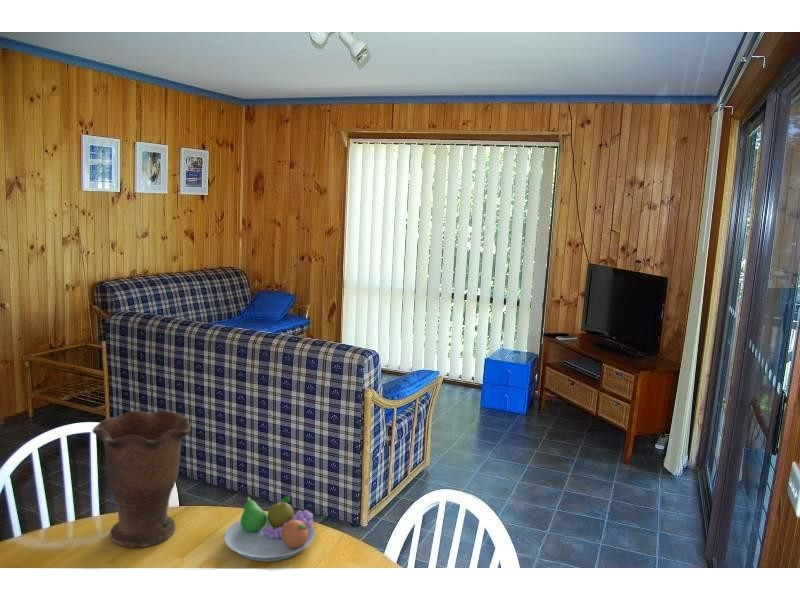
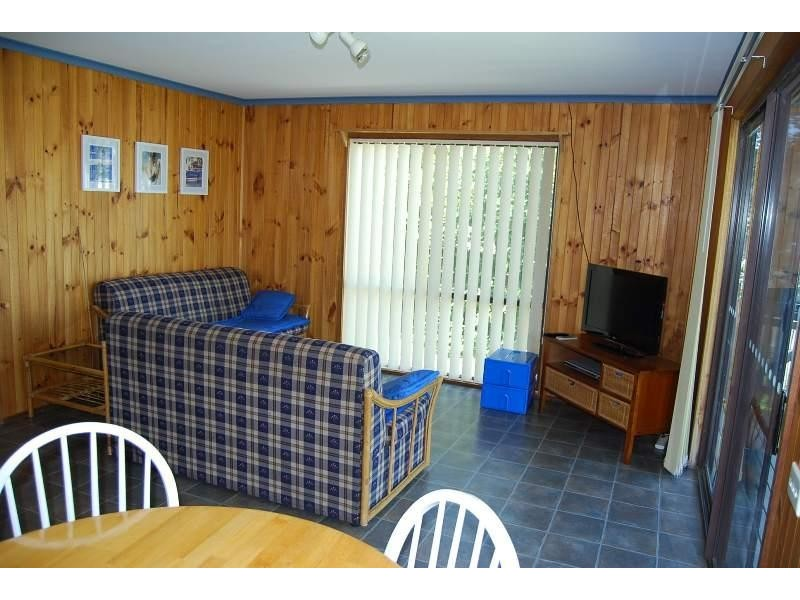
- vase [92,410,192,548]
- fruit bowl [223,495,316,563]
